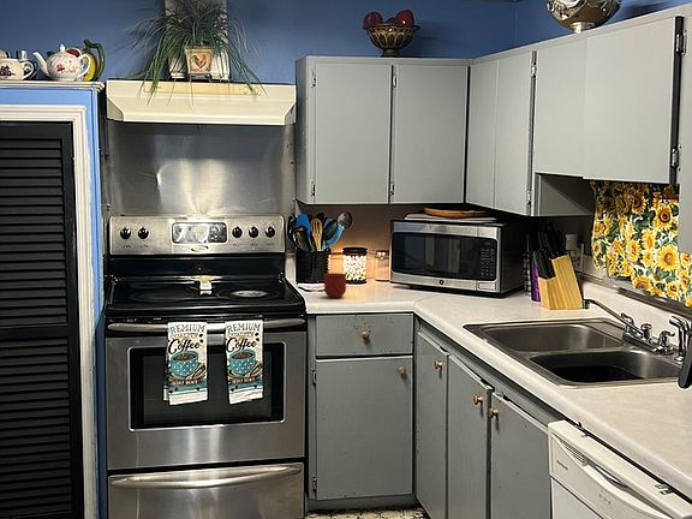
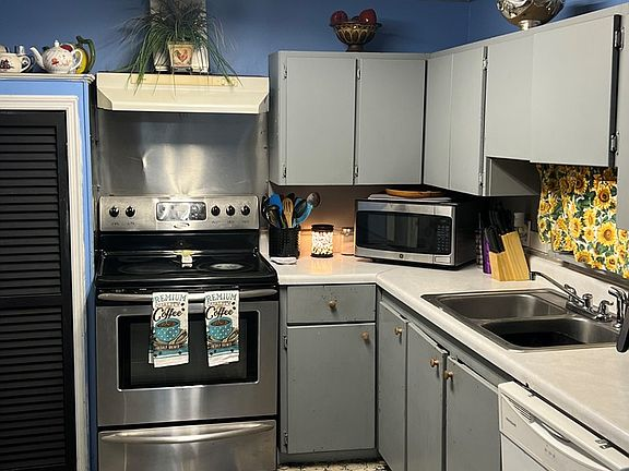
- mug [323,272,347,299]
